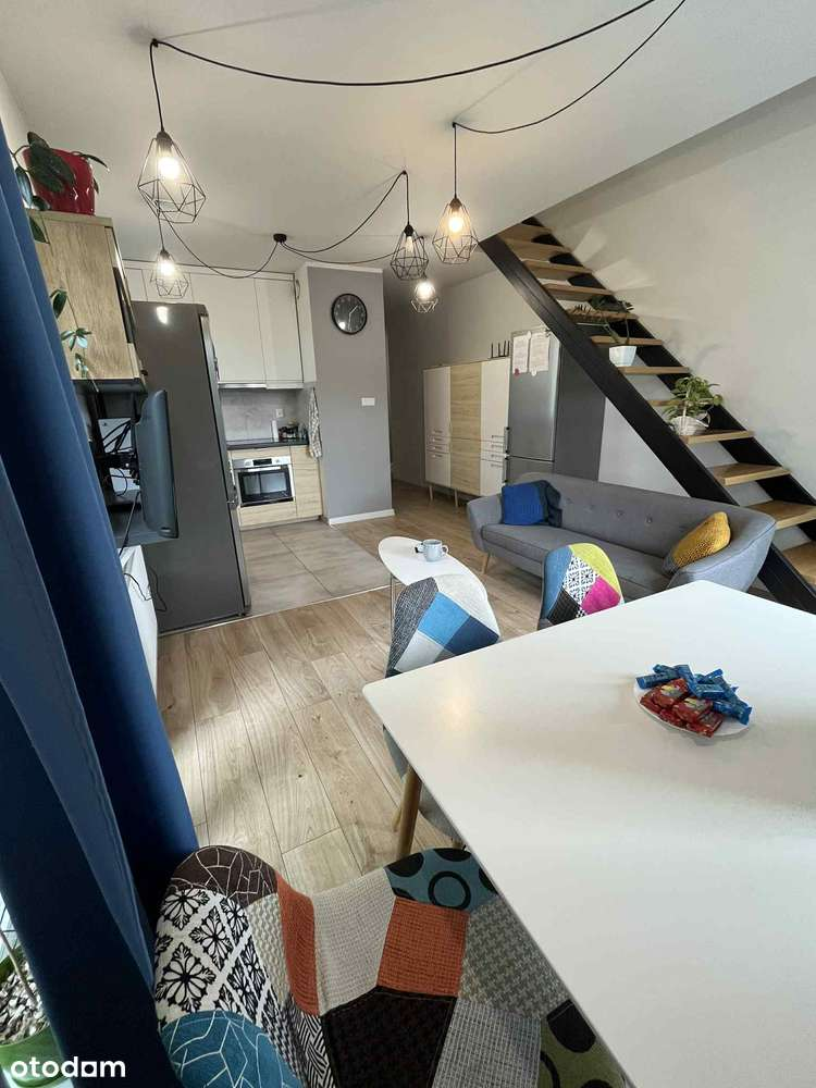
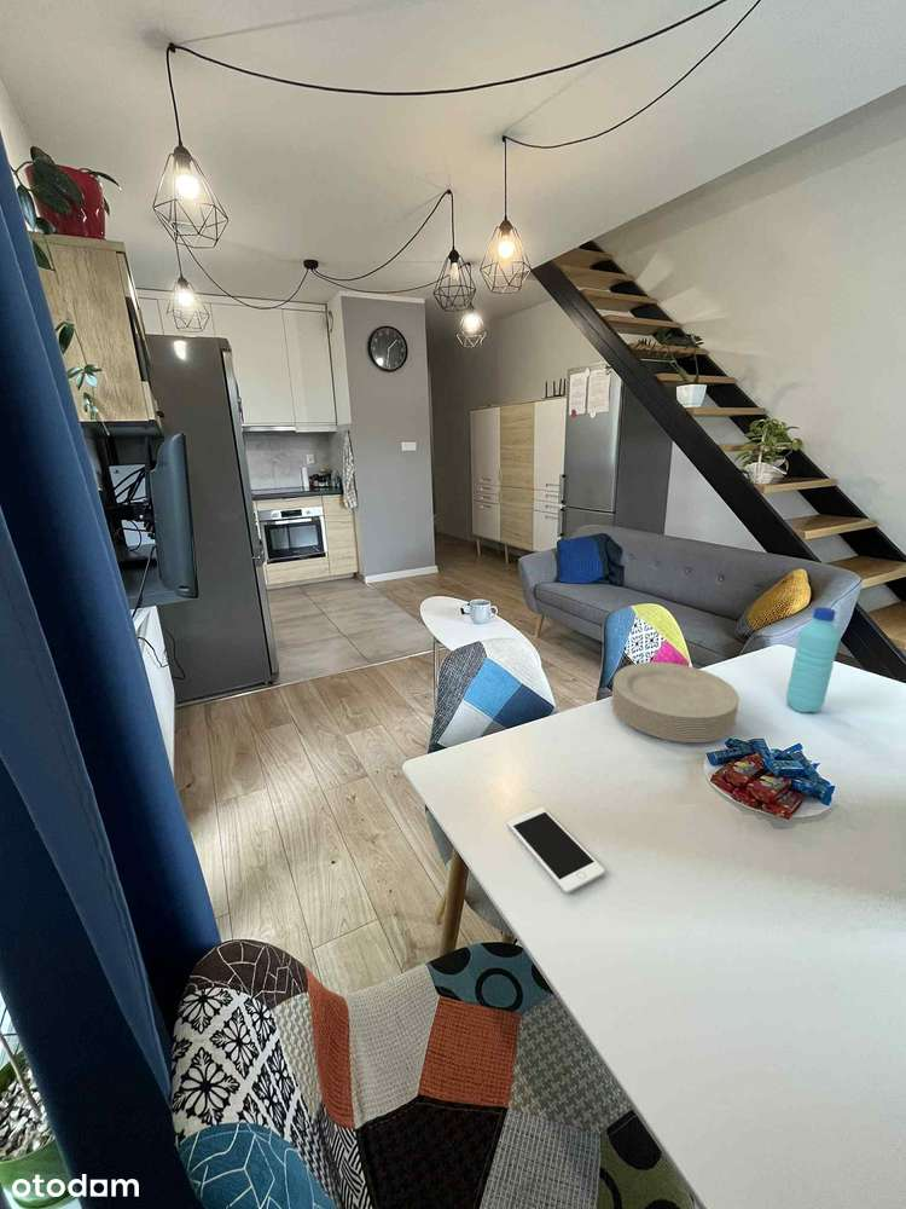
+ plate [610,661,741,744]
+ cell phone [506,806,606,895]
+ water bottle [785,606,841,715]
